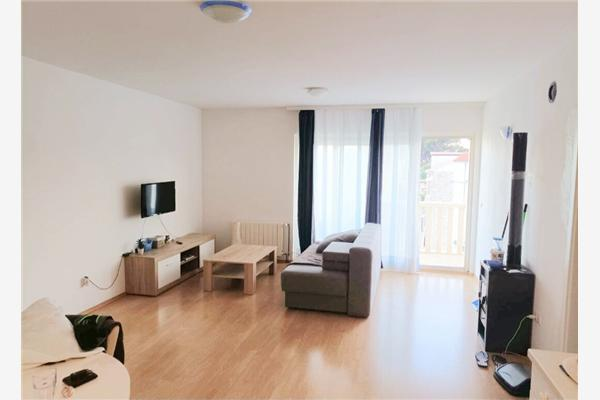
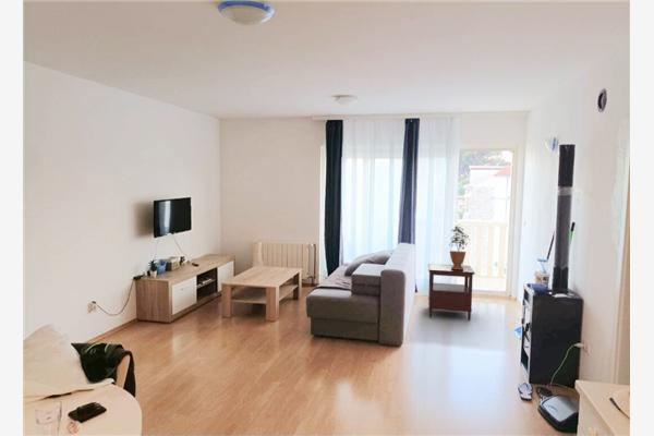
+ side table [427,263,476,322]
+ potted plant [448,223,471,269]
